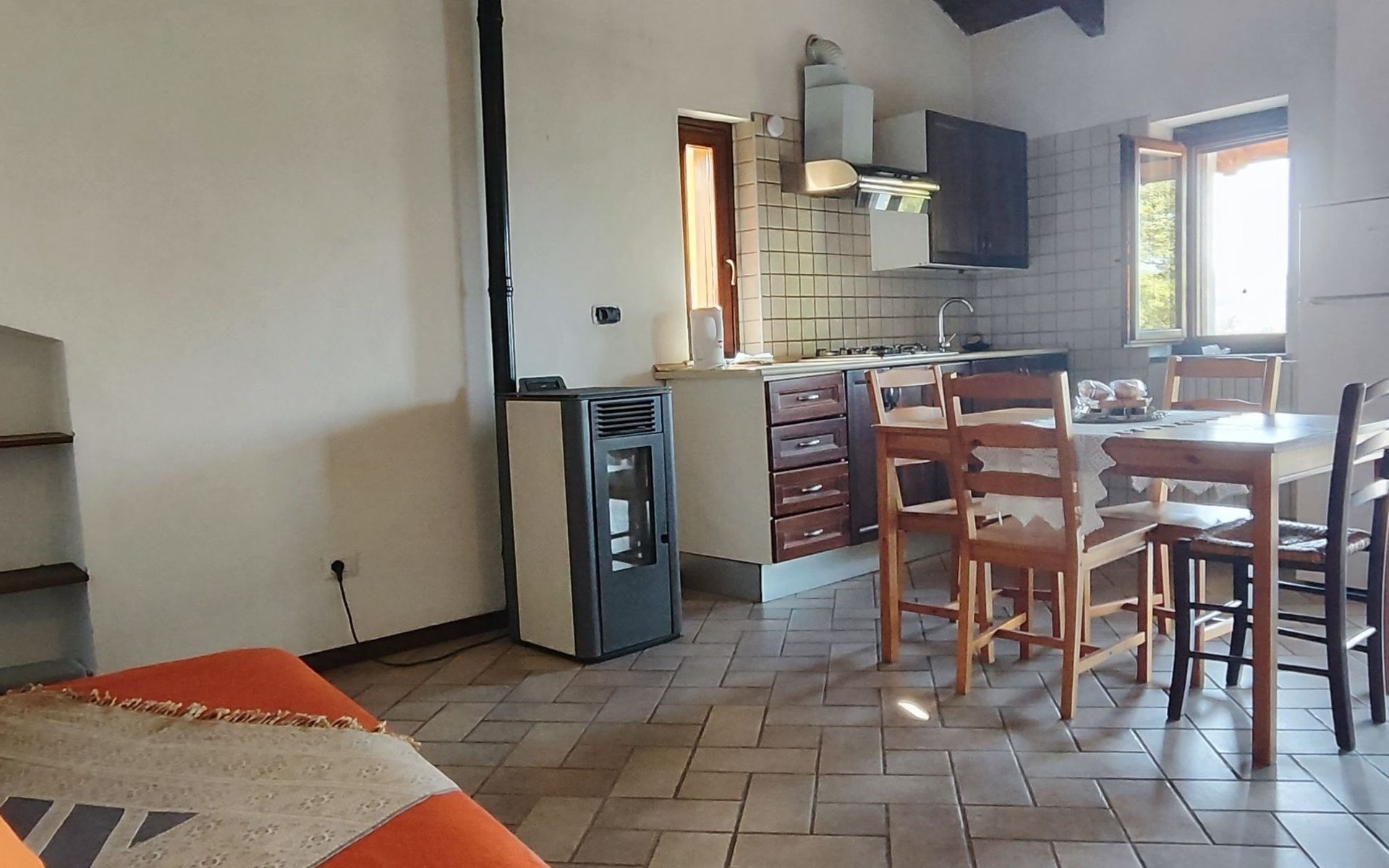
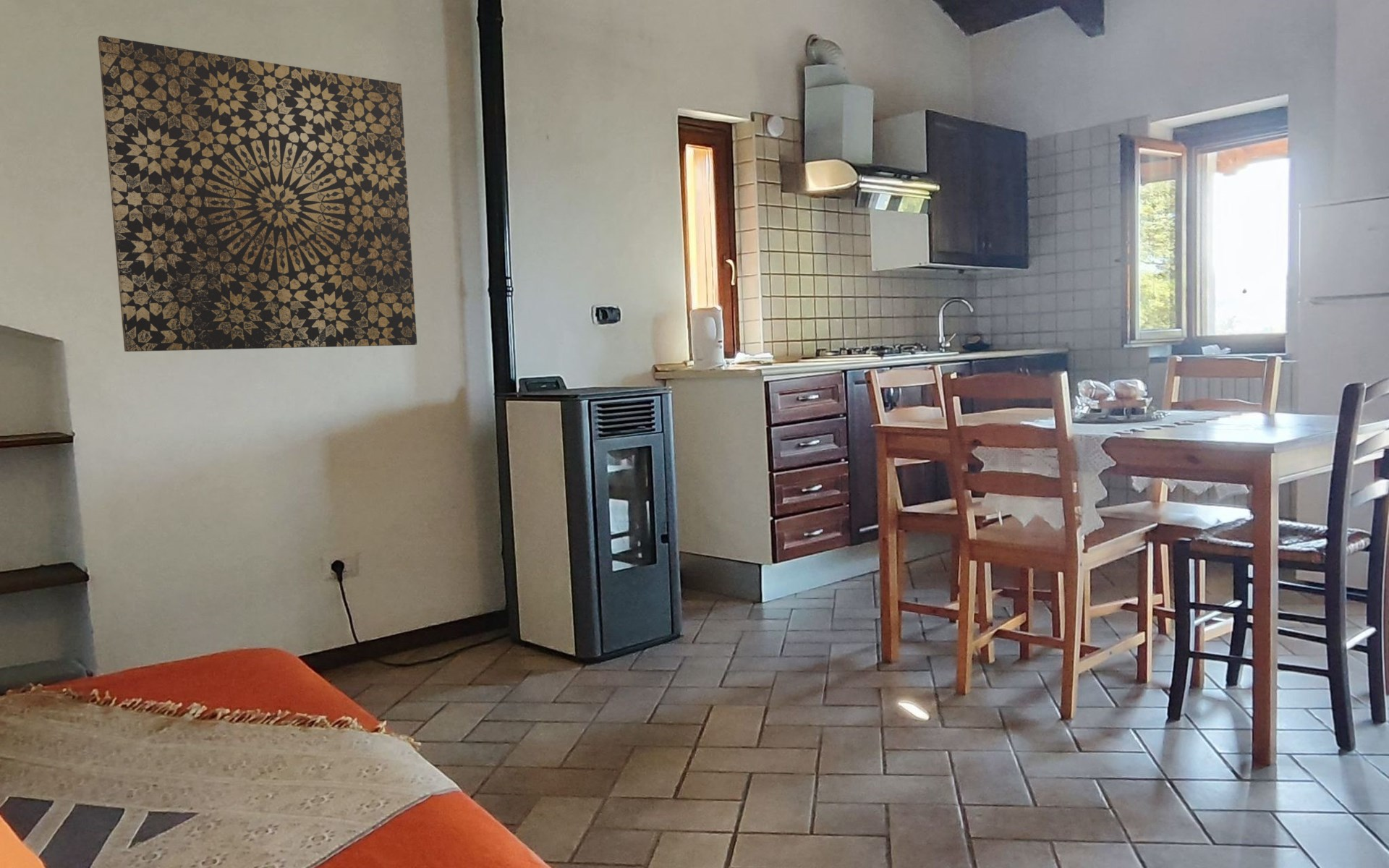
+ wall art [97,35,417,352]
